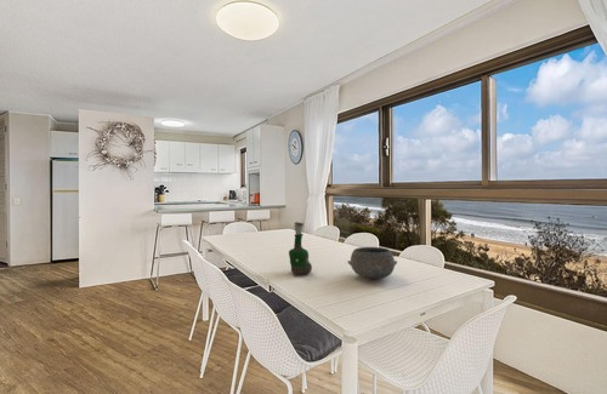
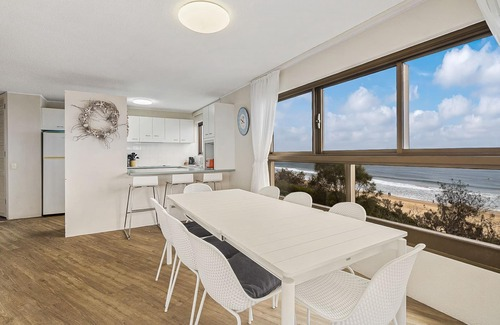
- bowl [346,246,398,280]
- grog bottle [288,221,313,275]
